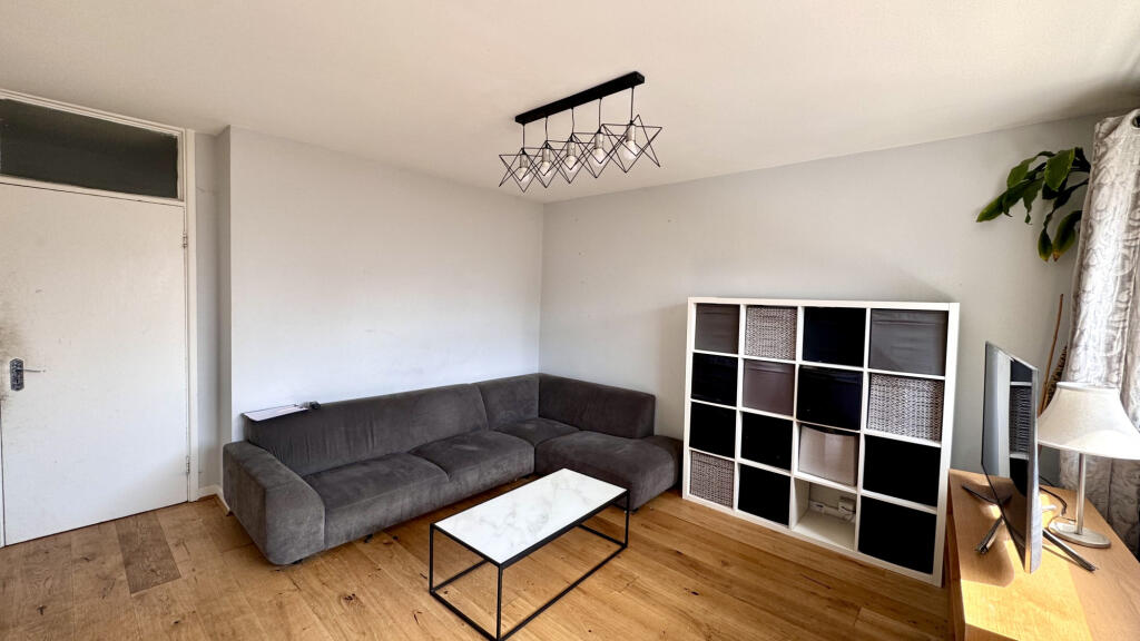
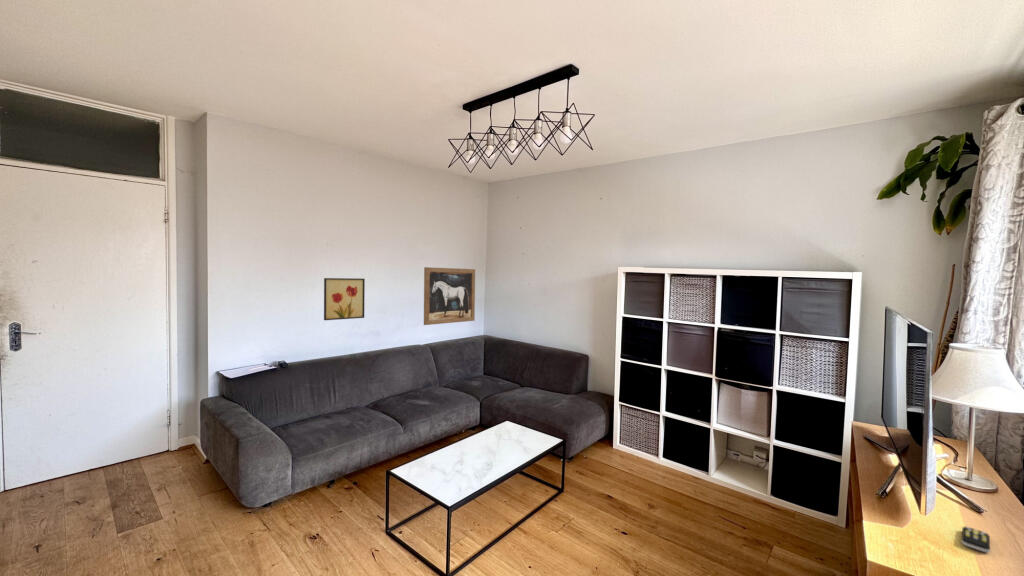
+ wall art [323,277,366,321]
+ remote control [961,525,991,553]
+ wall art [423,266,476,326]
